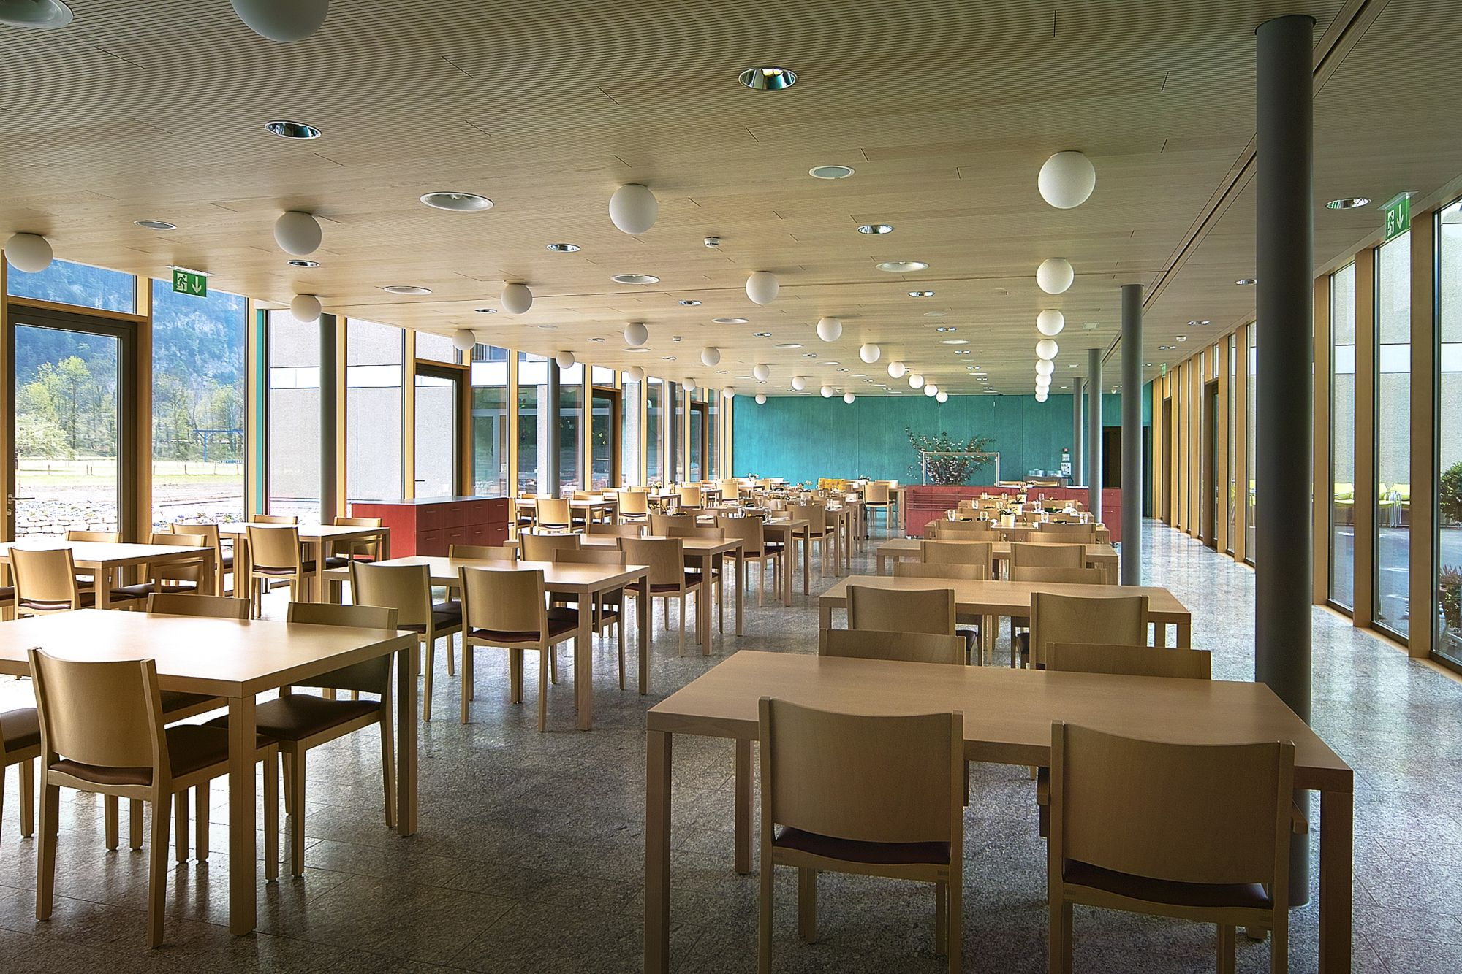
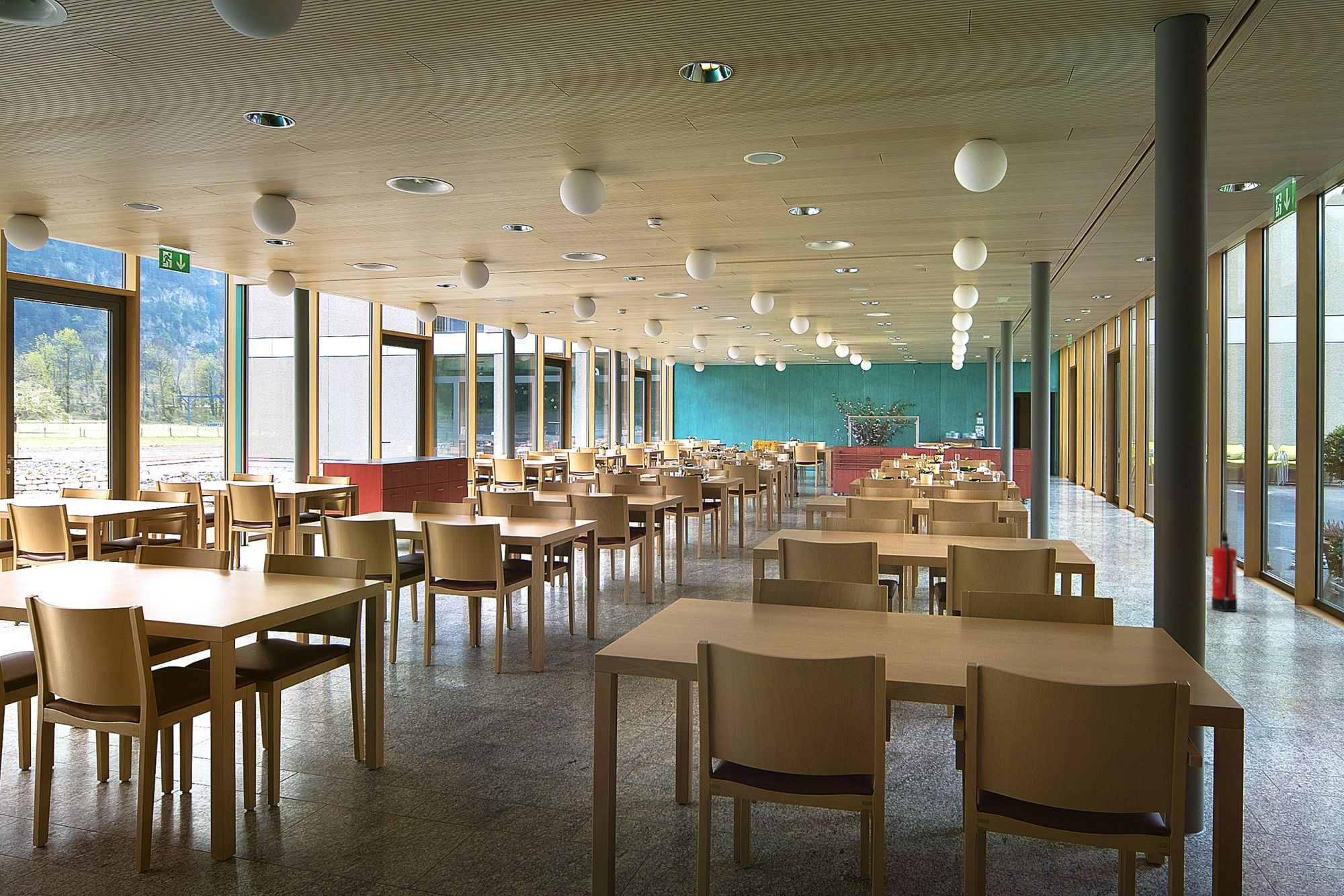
+ fire extinguisher [1211,531,1238,612]
